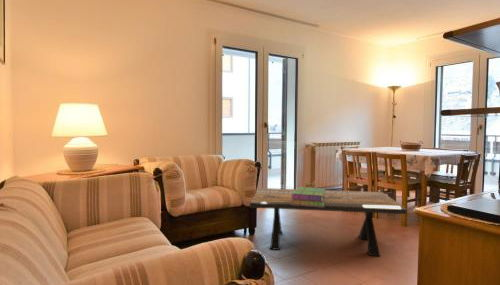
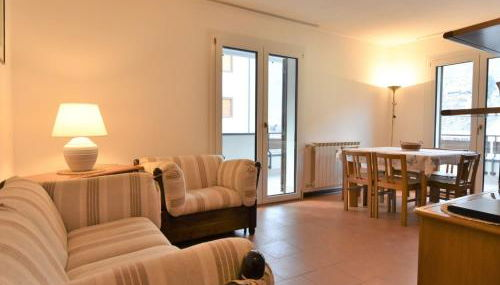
- coffee table [249,187,408,257]
- stack of books [291,186,326,207]
